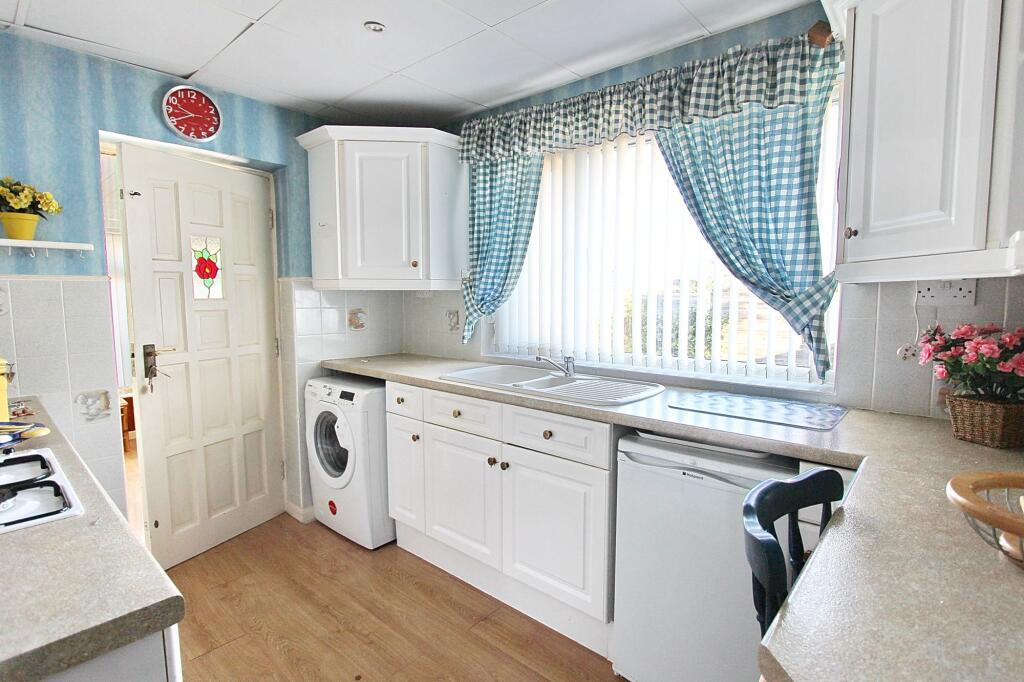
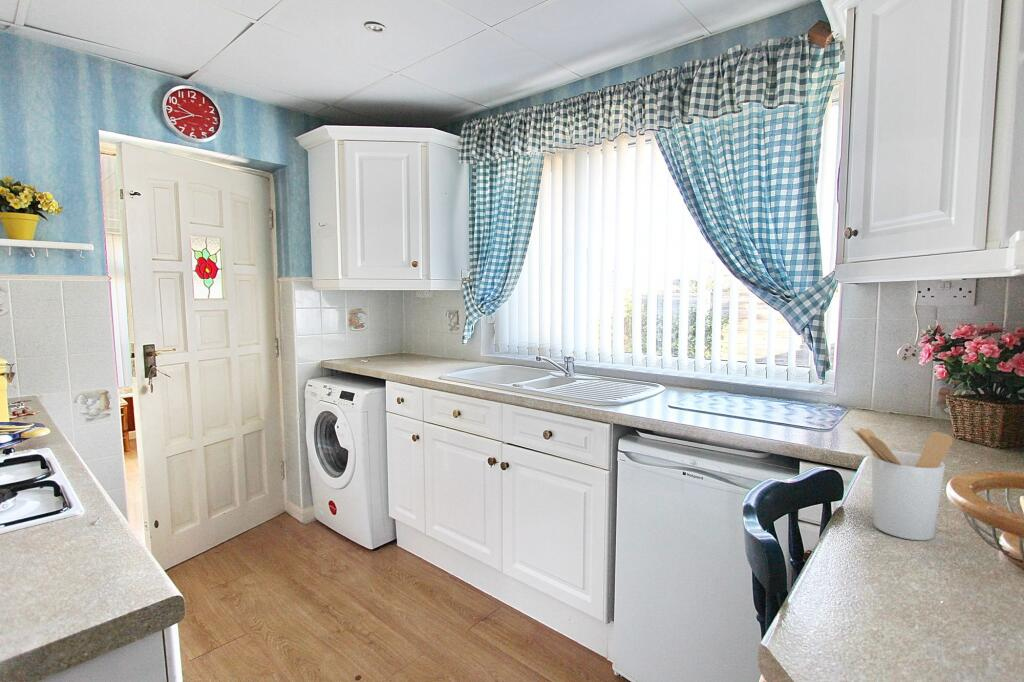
+ utensil holder [850,426,954,541]
